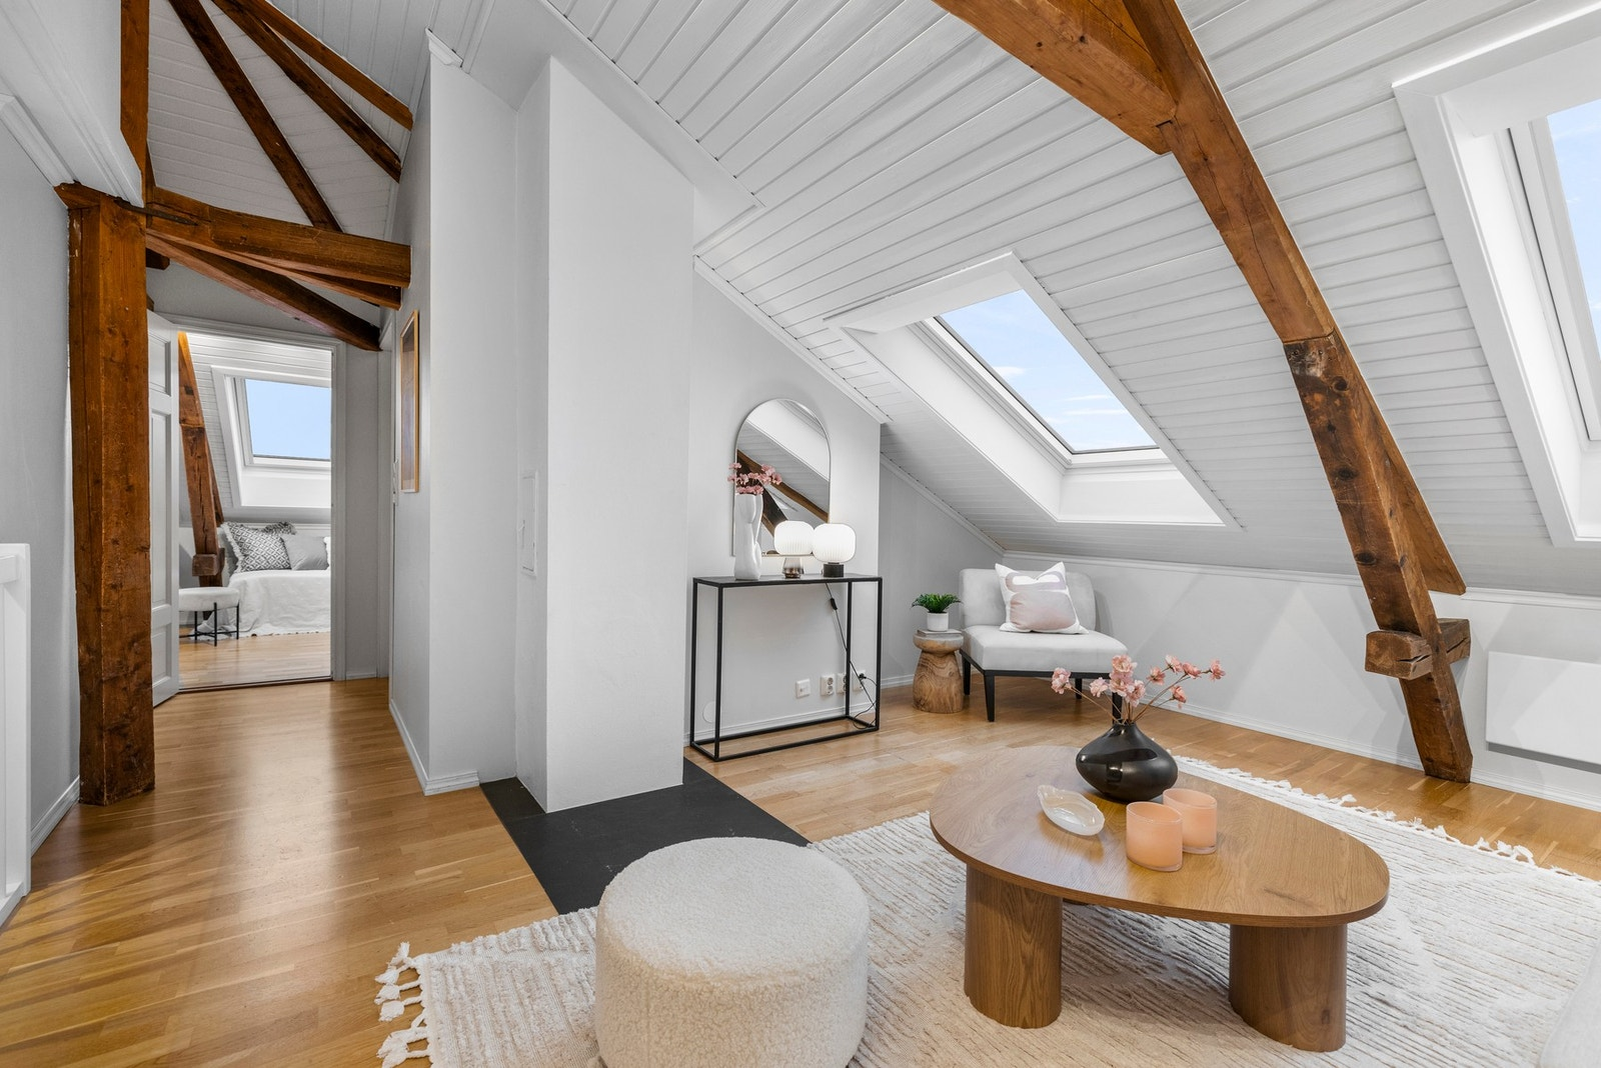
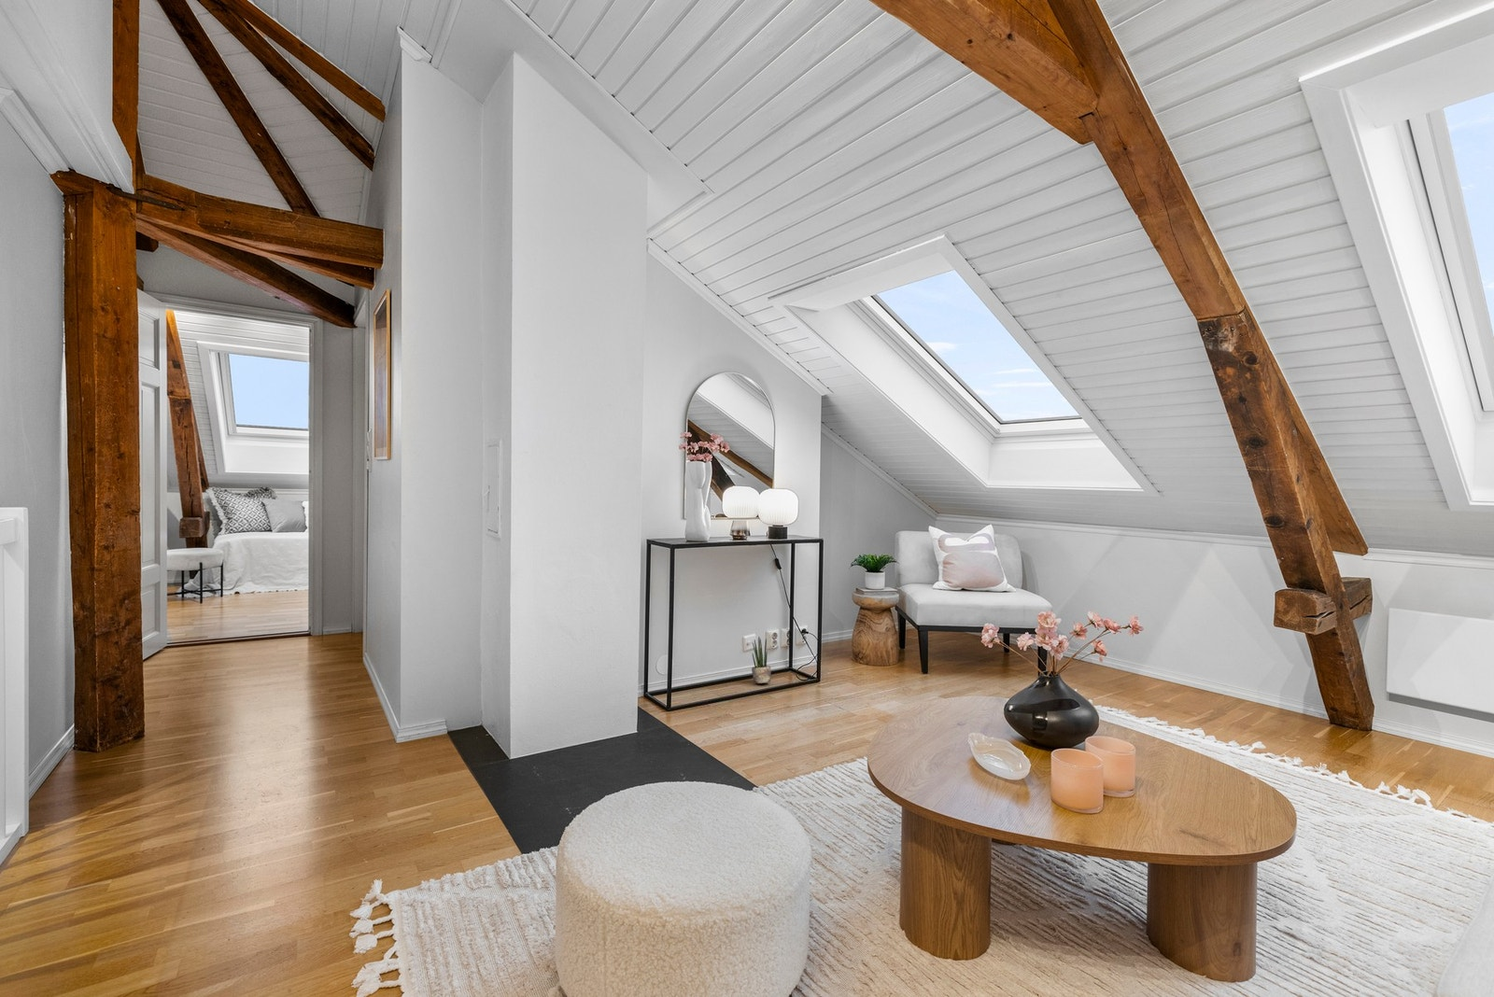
+ potted plant [751,635,772,684]
